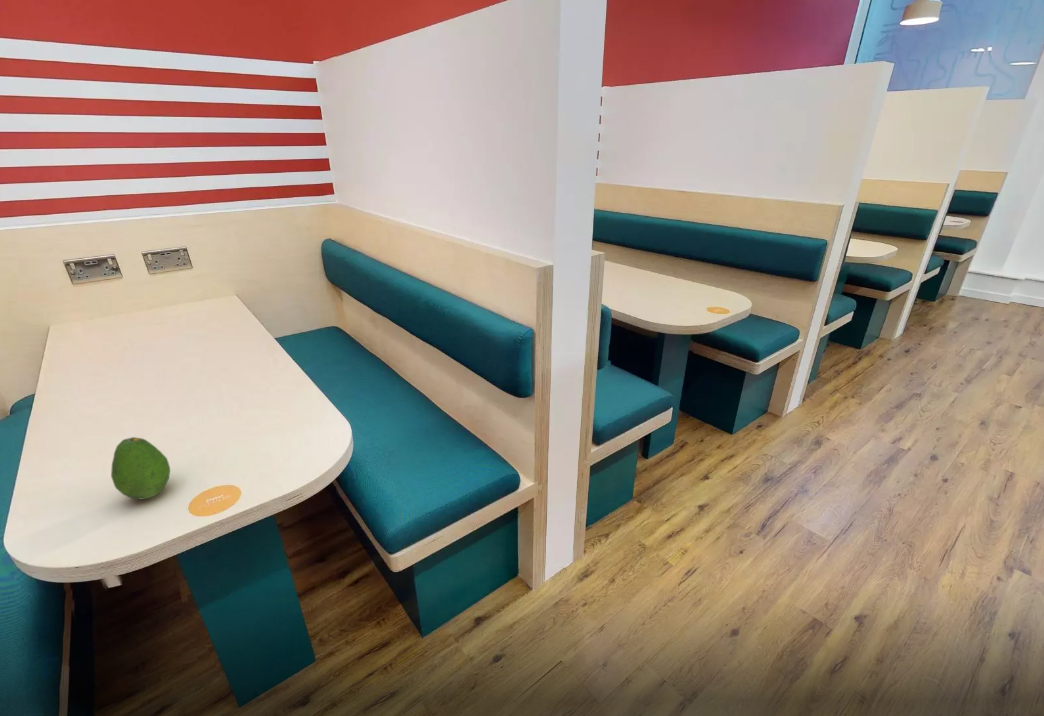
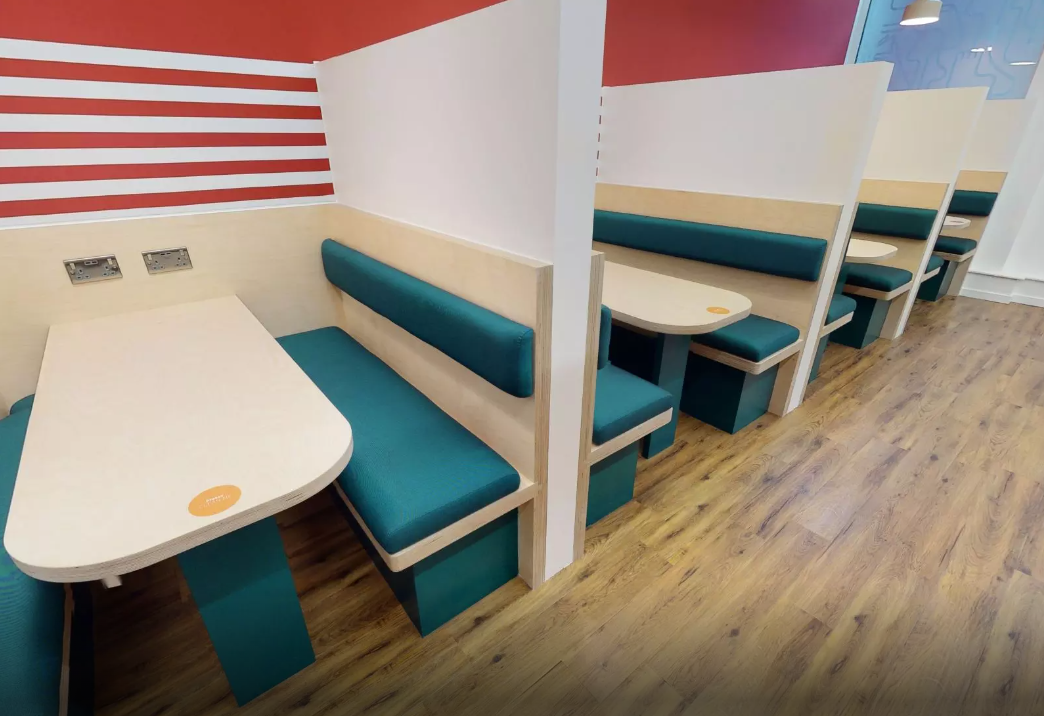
- fruit [110,436,171,500]
